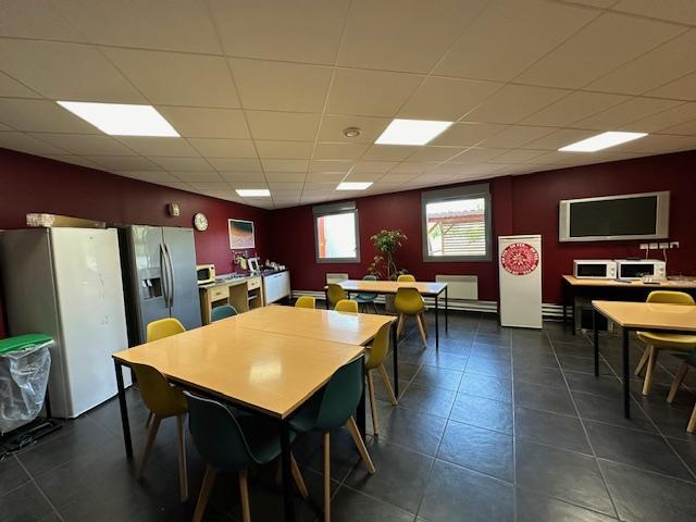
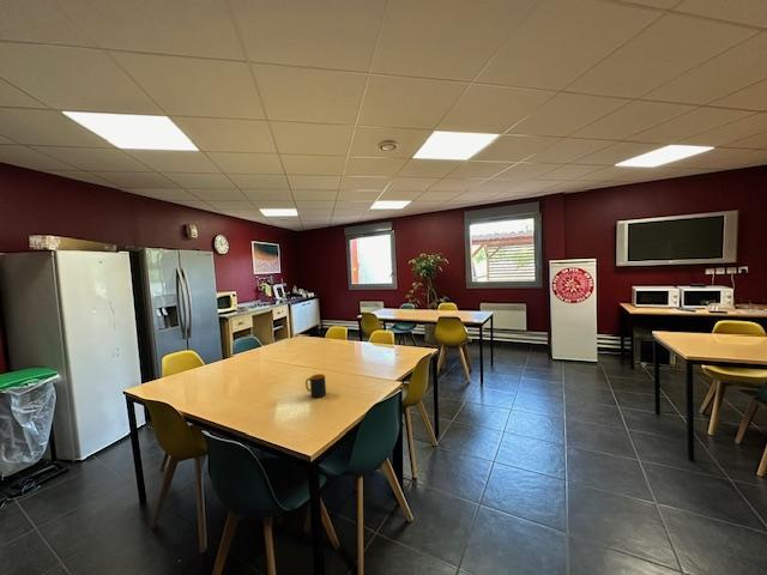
+ mug [304,373,327,399]
